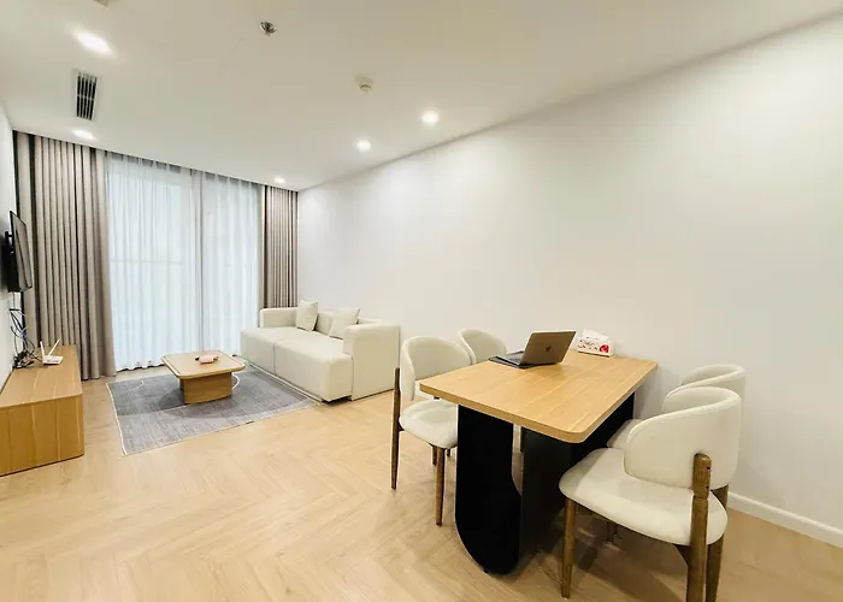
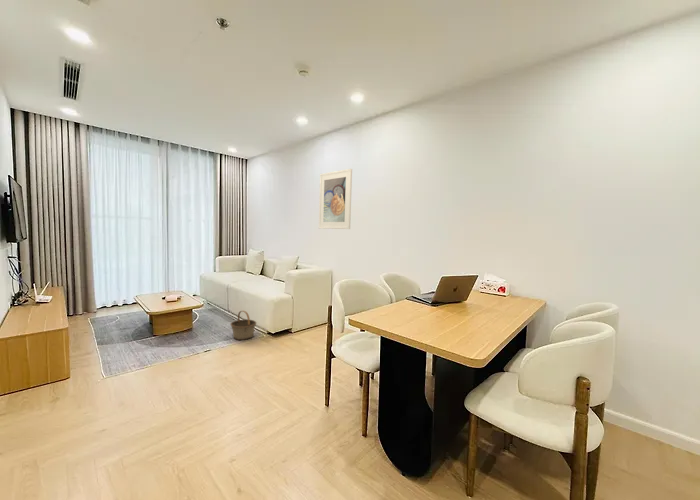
+ basket [229,310,257,341]
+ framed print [318,168,353,230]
